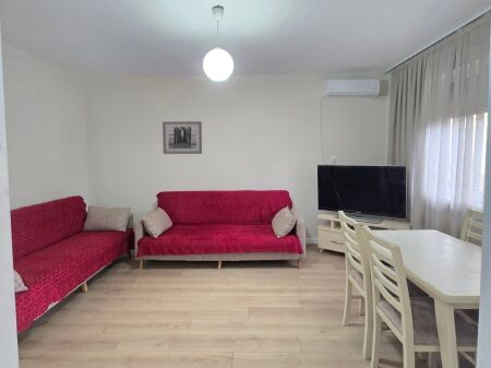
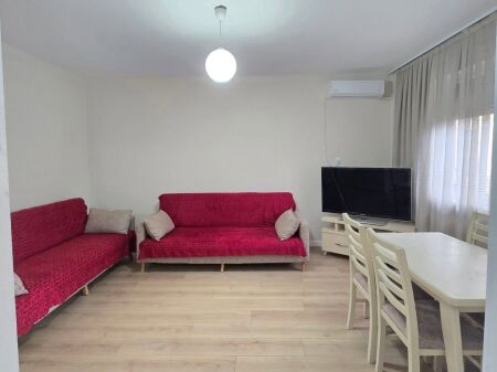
- wall art [161,120,203,155]
